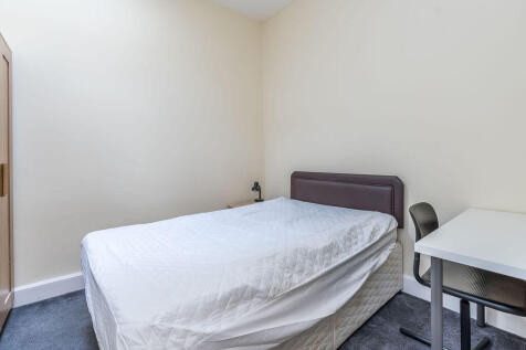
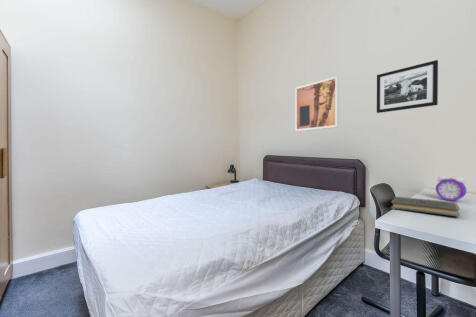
+ wall art [294,75,340,132]
+ picture frame [376,59,439,114]
+ book [390,196,461,218]
+ alarm clock [435,175,467,202]
